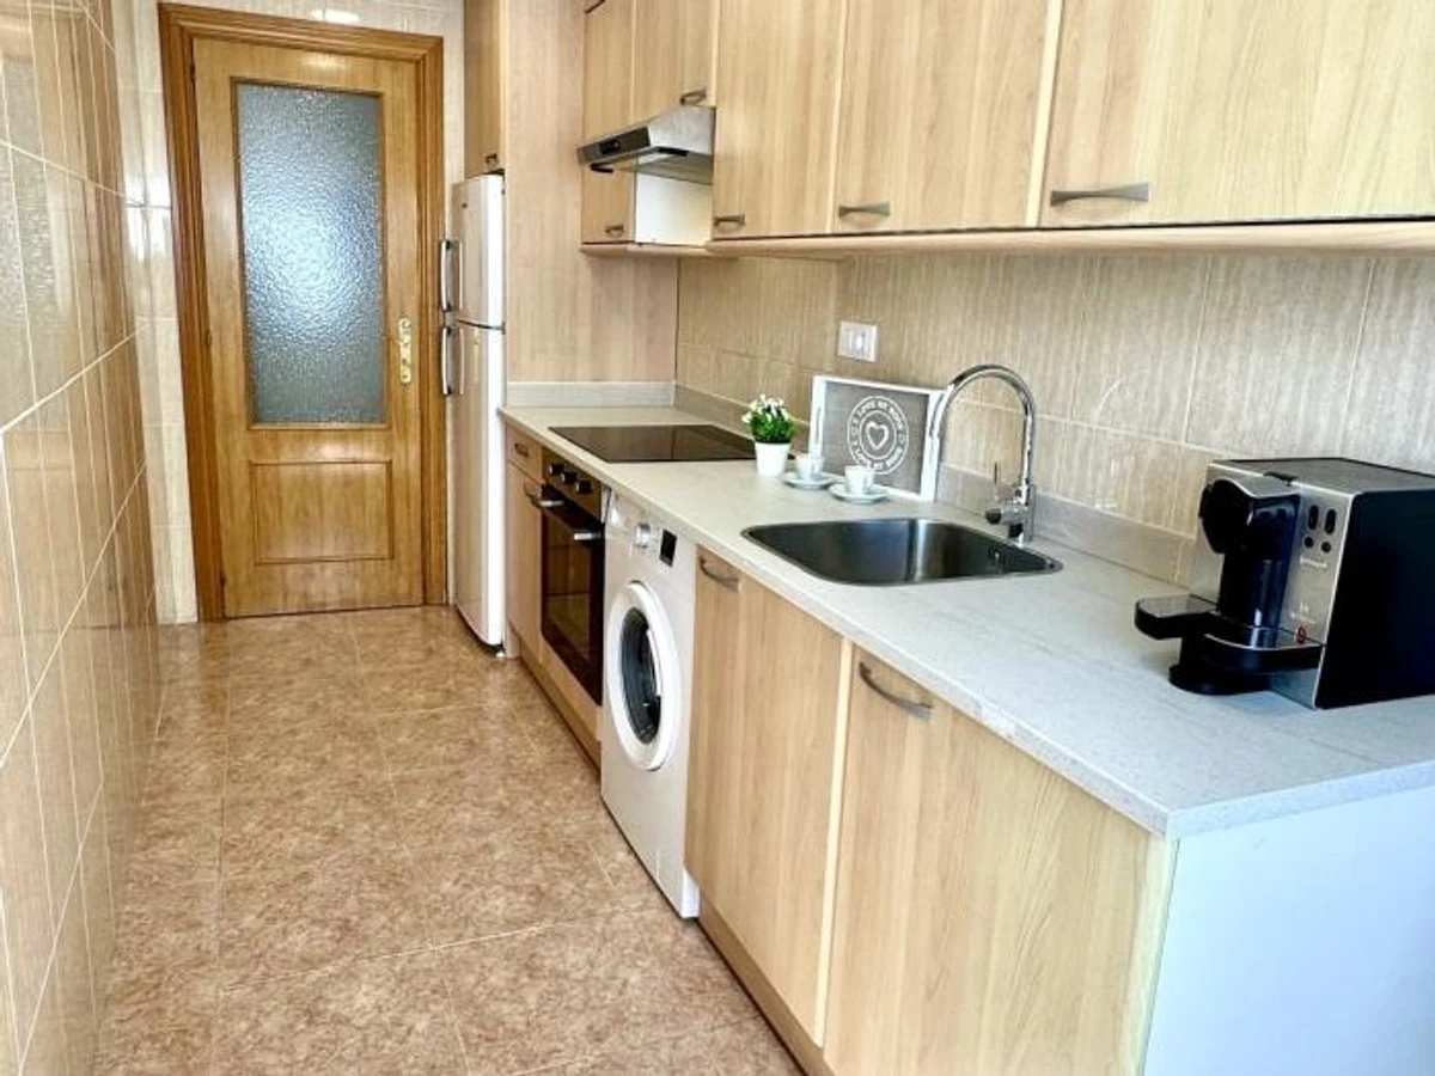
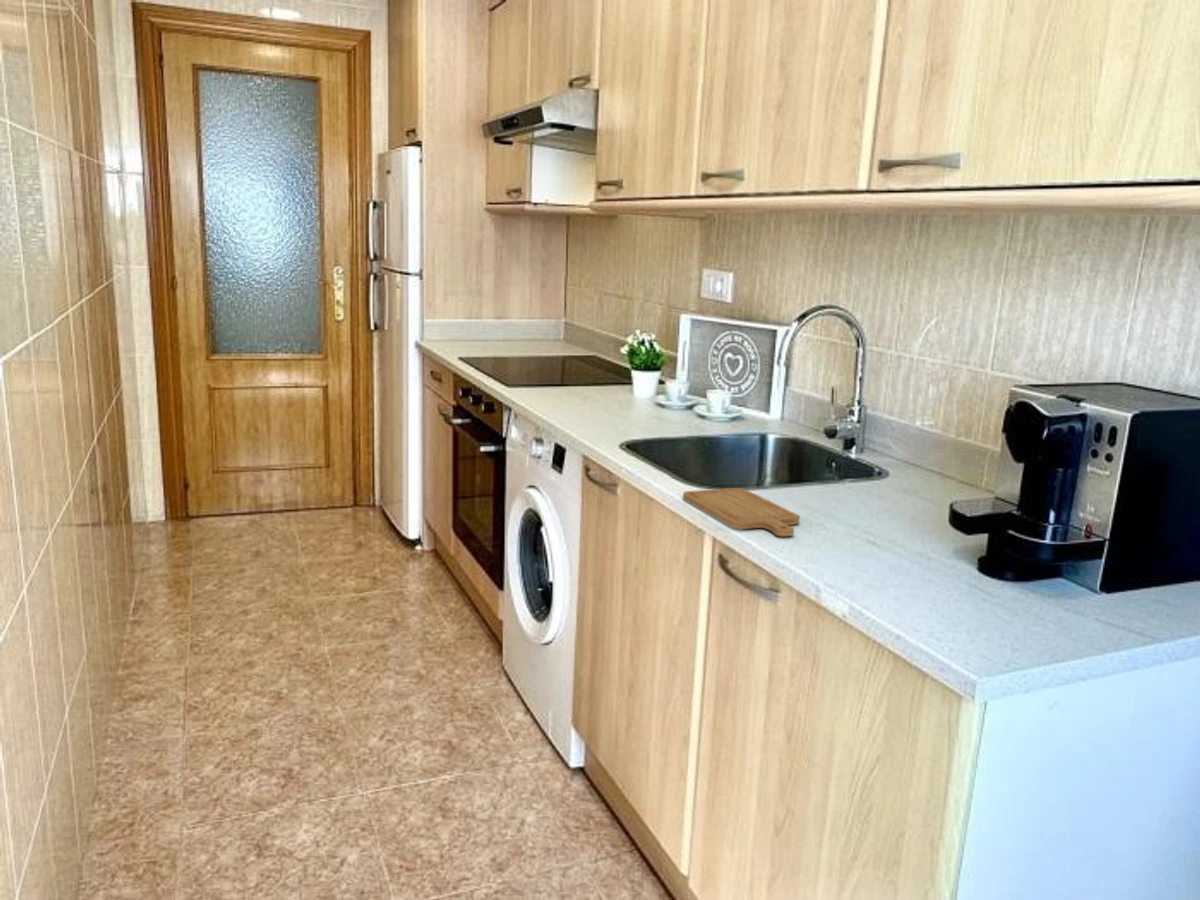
+ chopping board [682,487,801,538]
